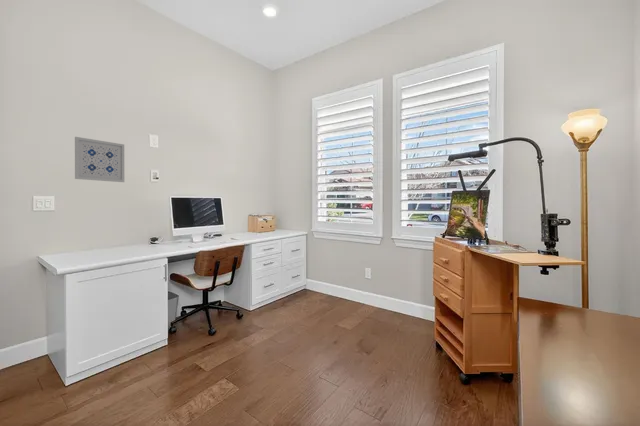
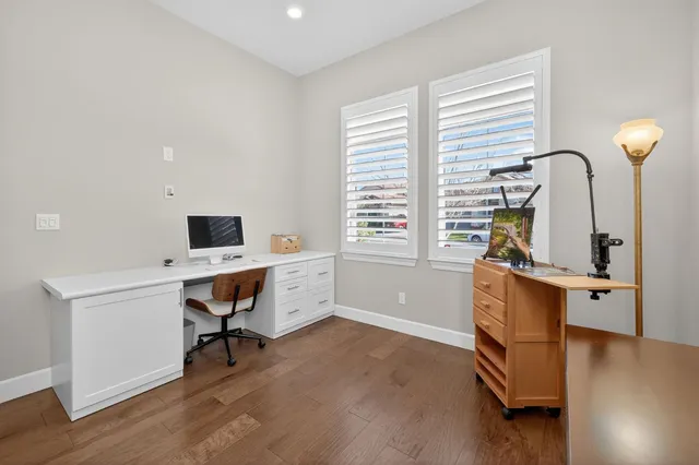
- wall art [74,136,125,183]
